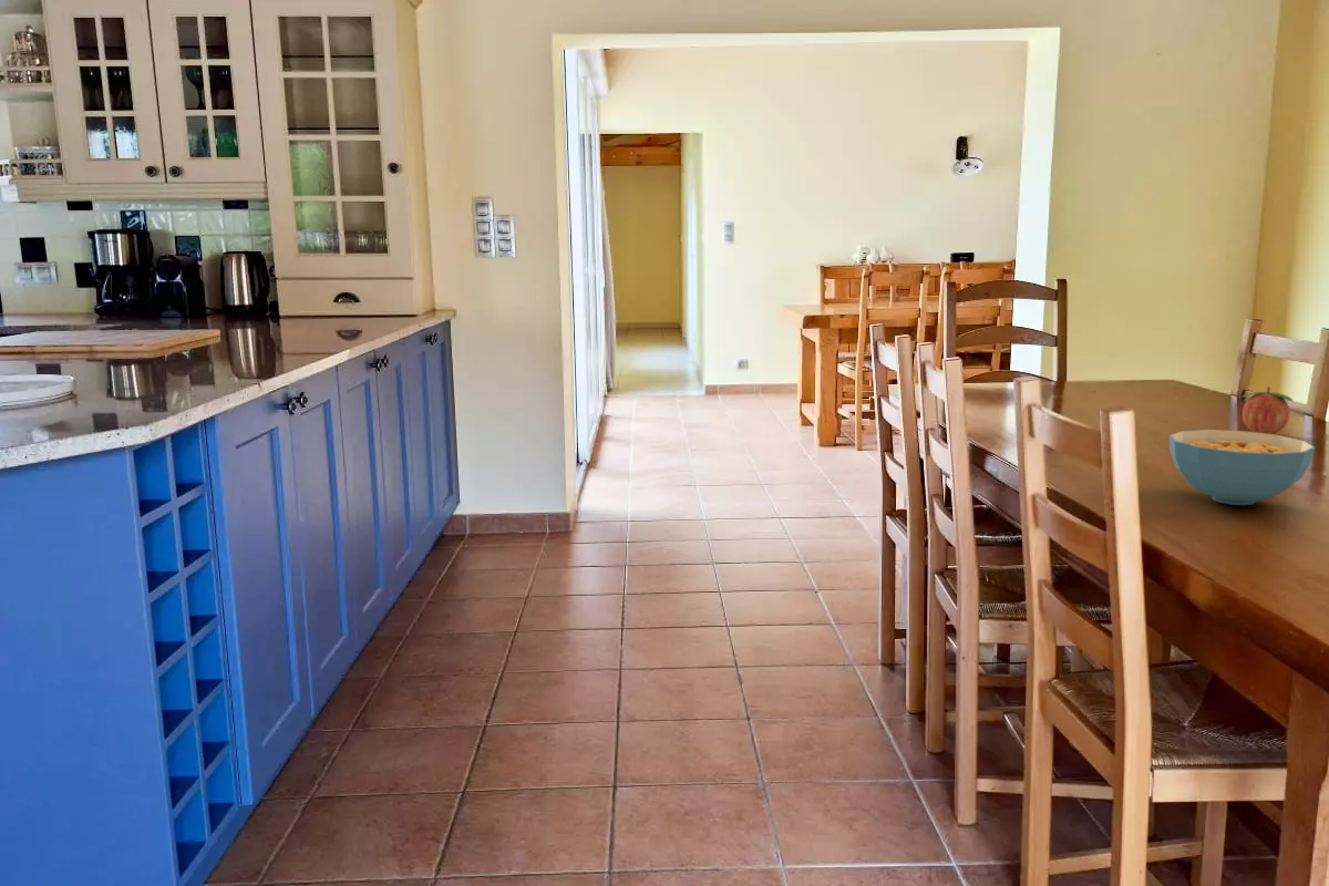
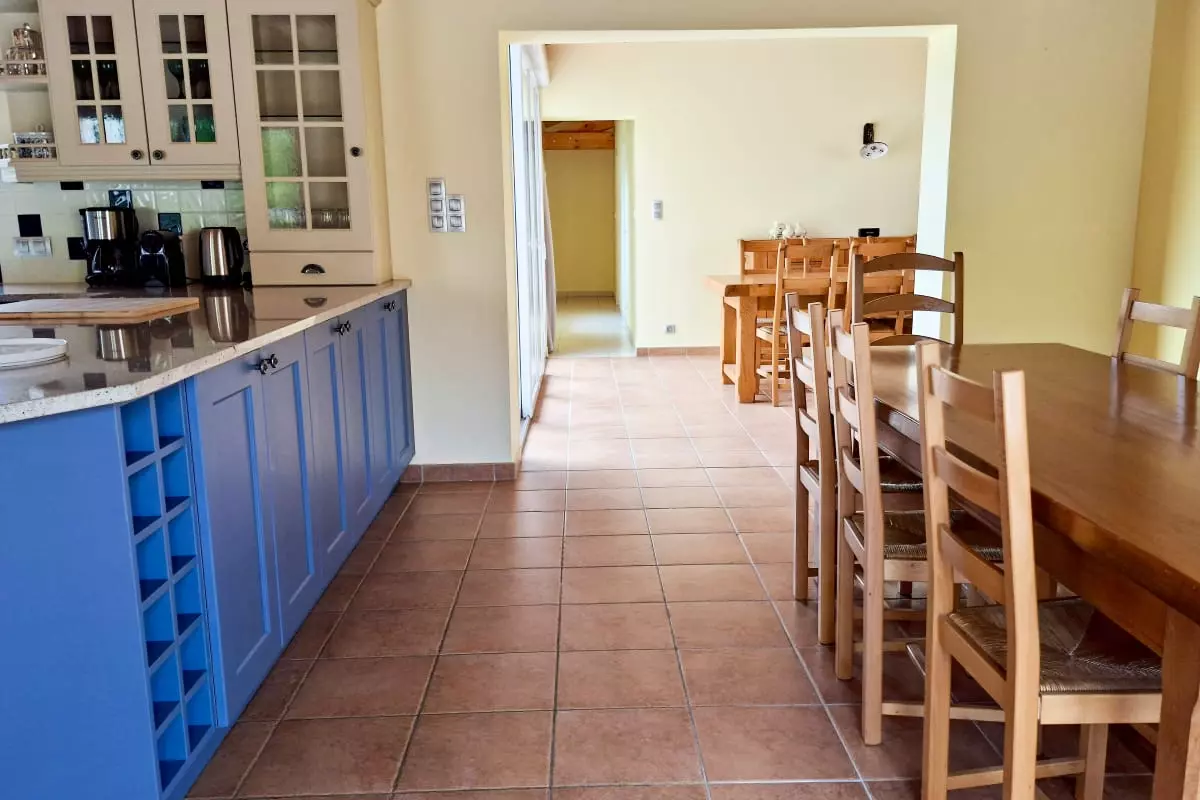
- cereal bowl [1168,429,1316,506]
- fruit [1240,385,1295,435]
